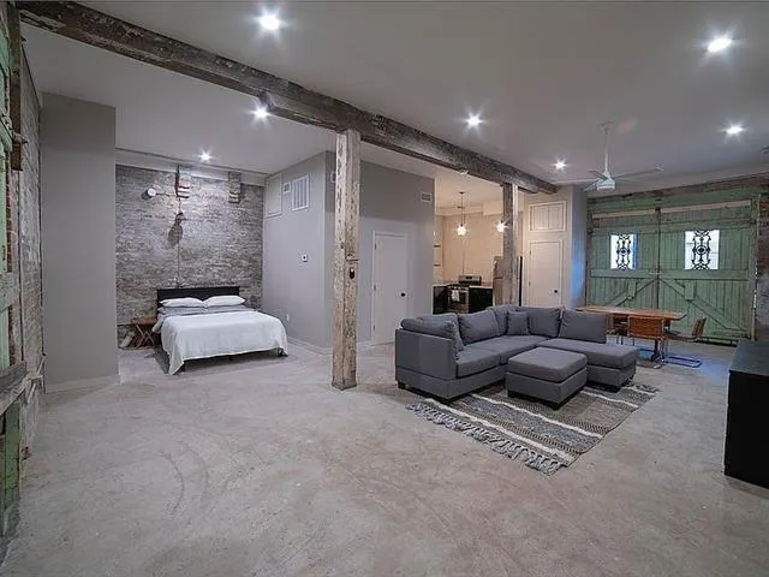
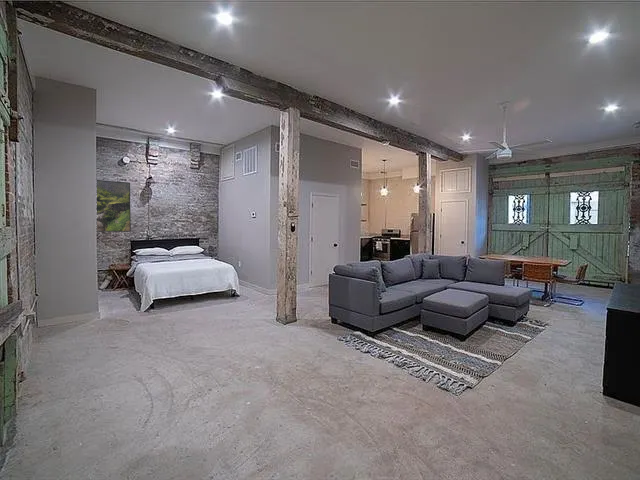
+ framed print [96,179,132,233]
